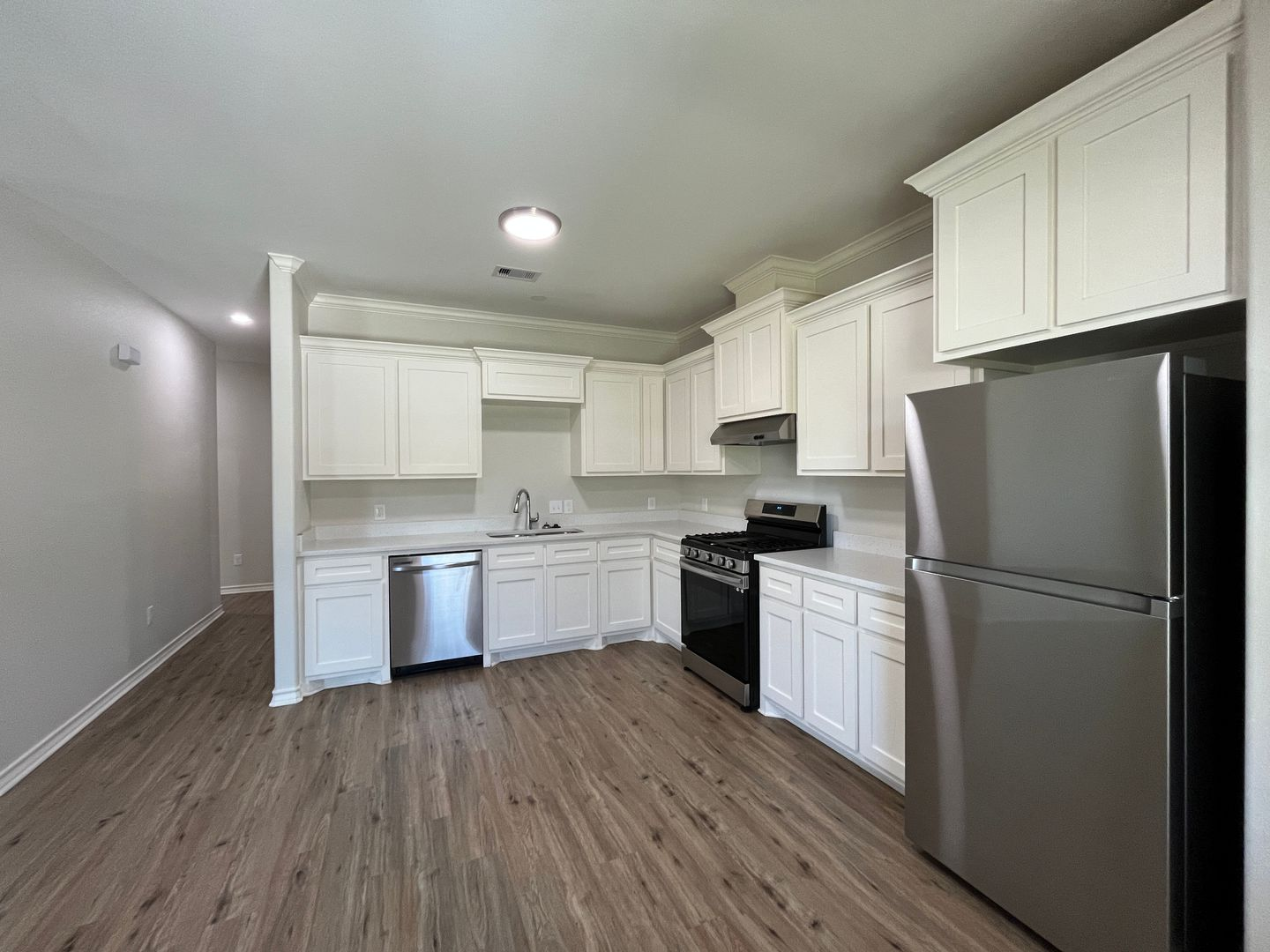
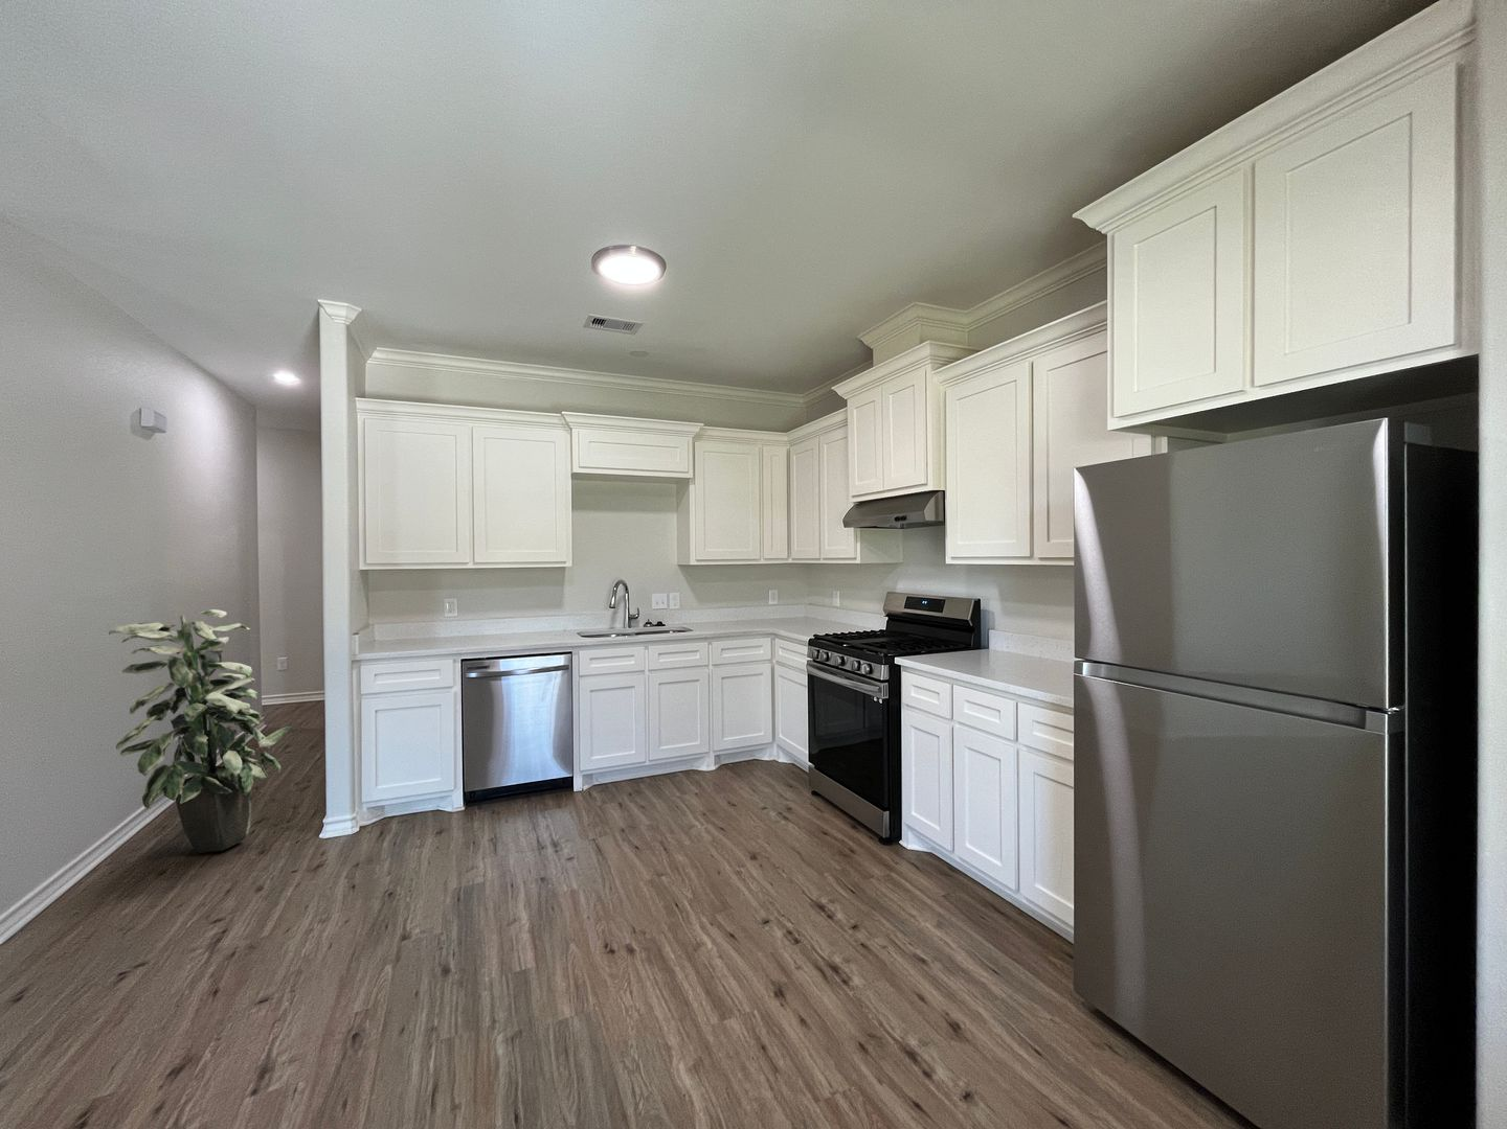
+ indoor plant [108,608,291,854]
